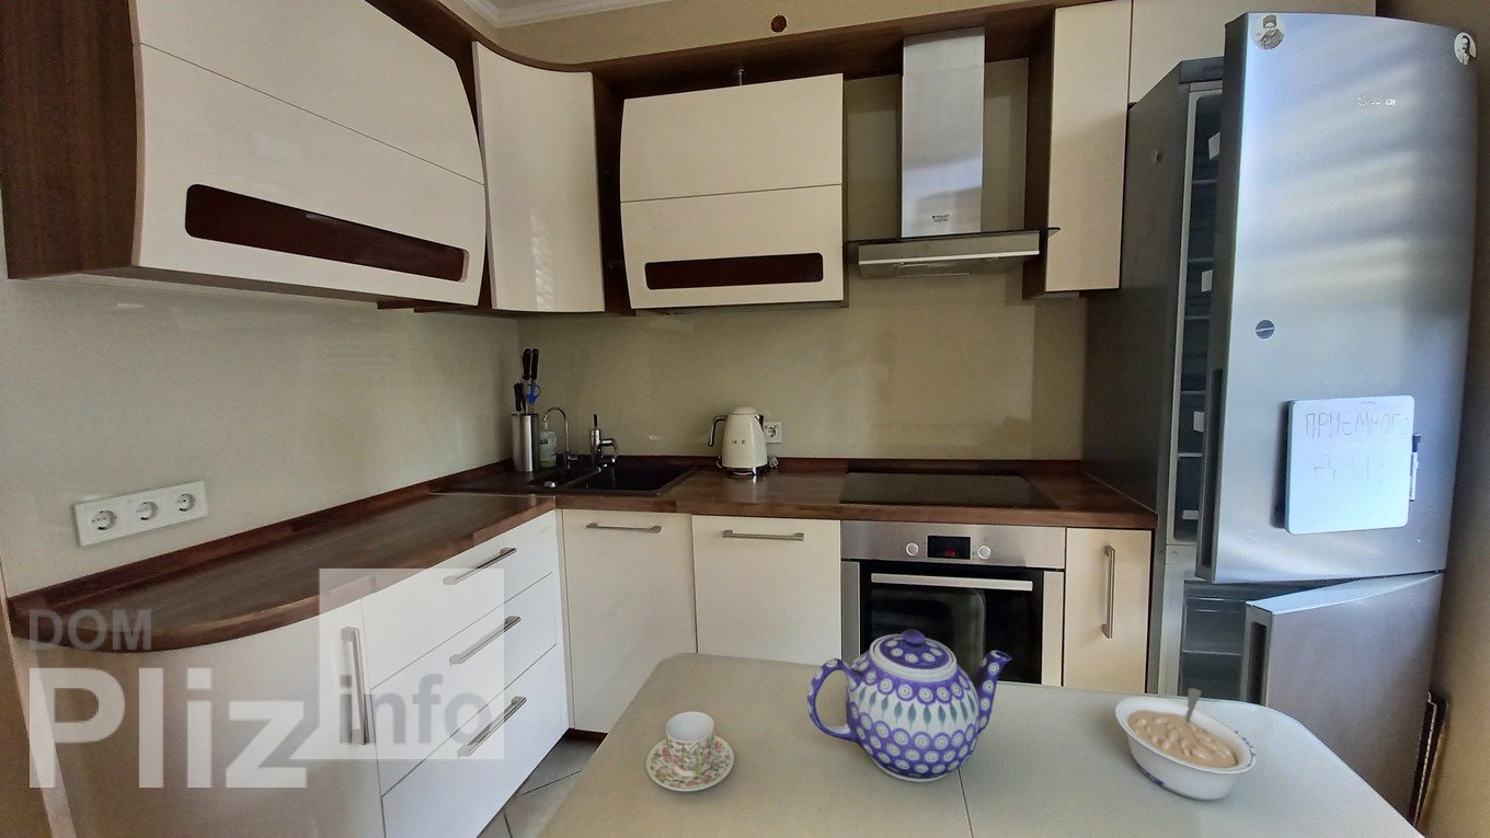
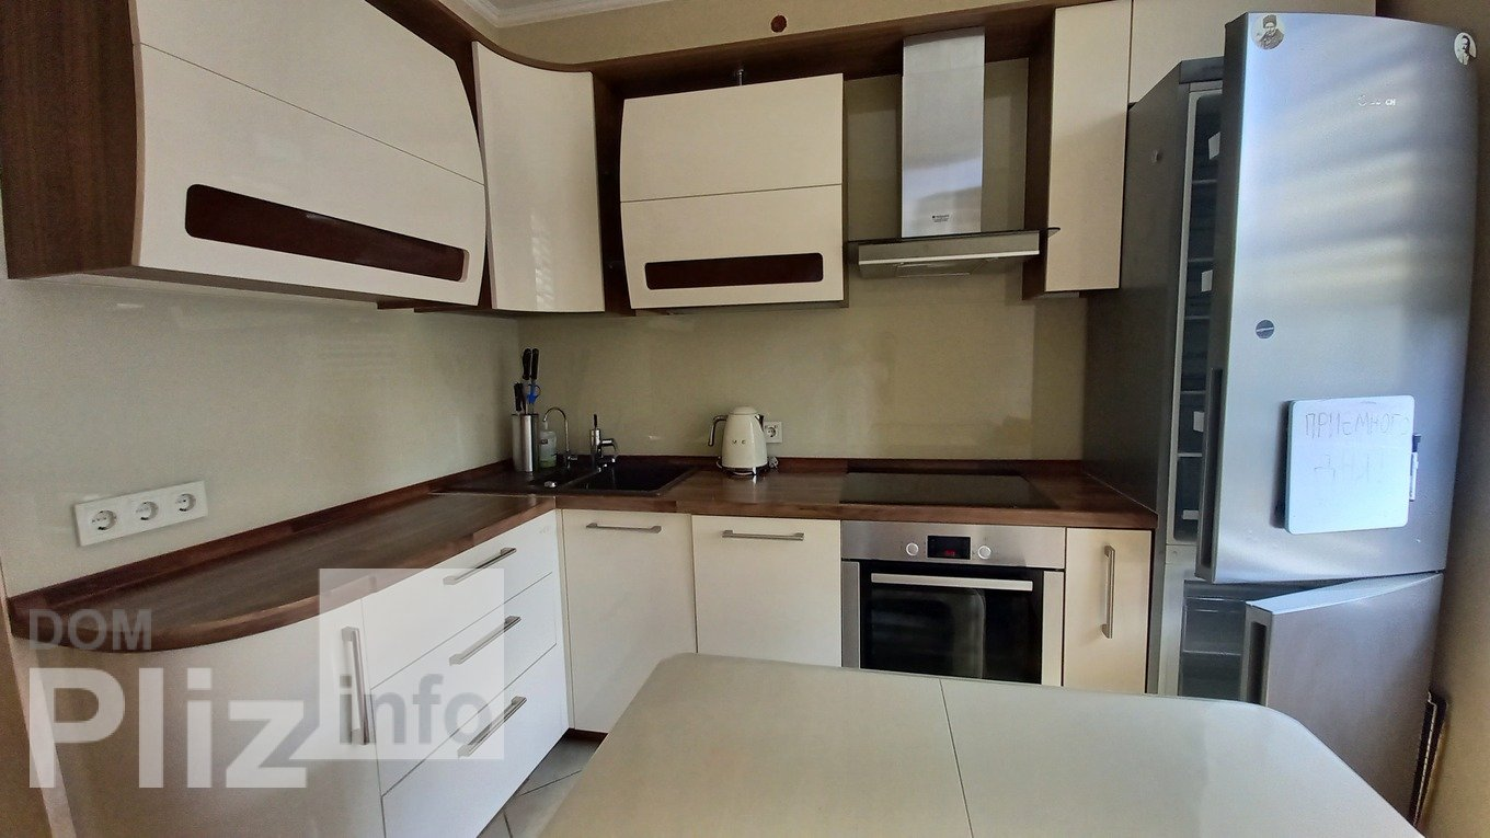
- legume [1114,687,1258,802]
- teapot [806,629,1012,783]
- teacup [645,711,735,792]
